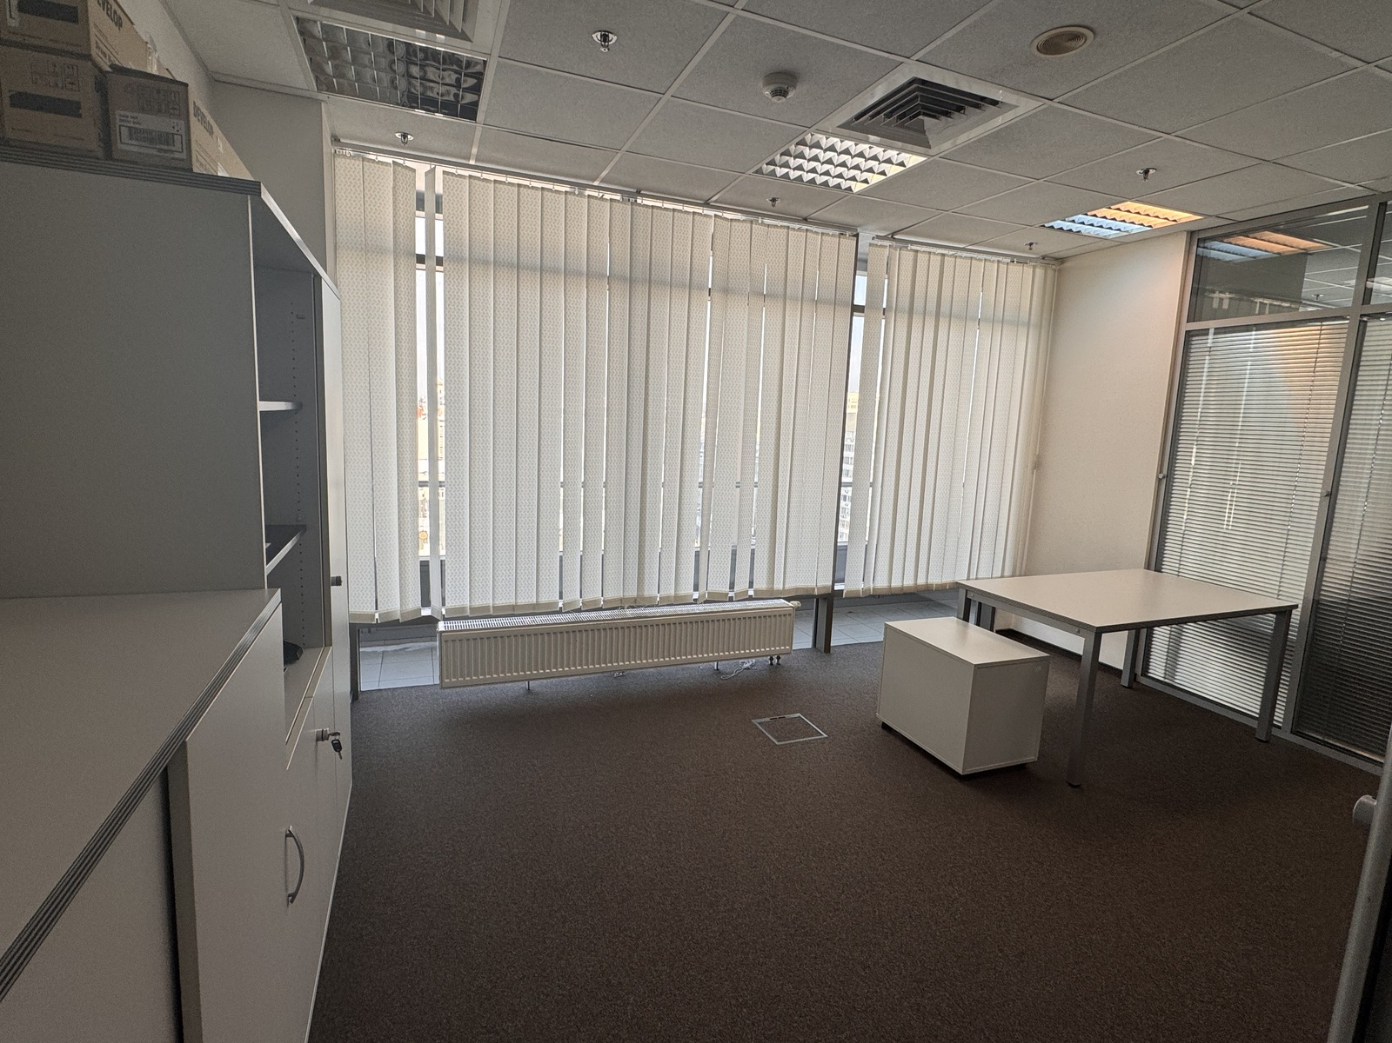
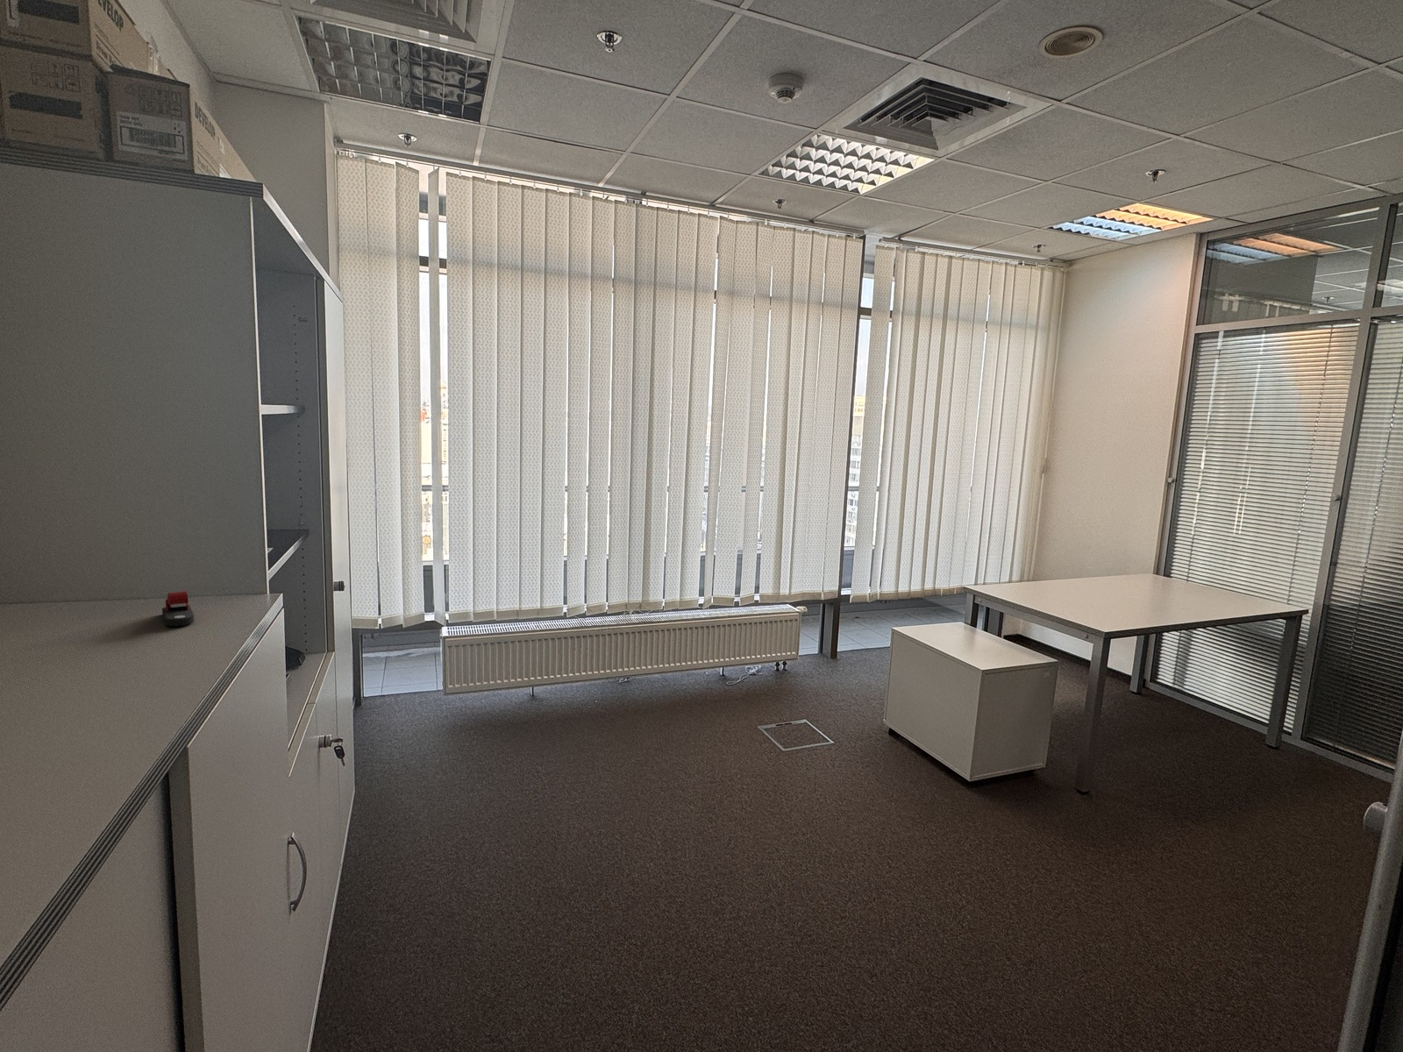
+ stapler [161,590,194,627]
